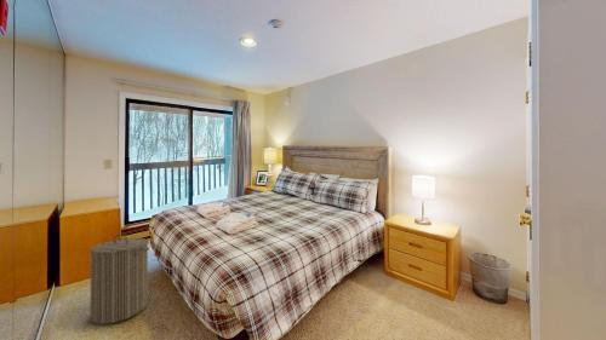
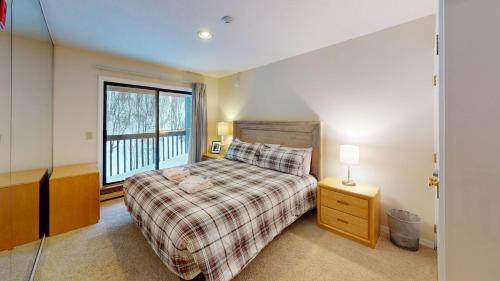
- laundry hamper [90,232,150,325]
